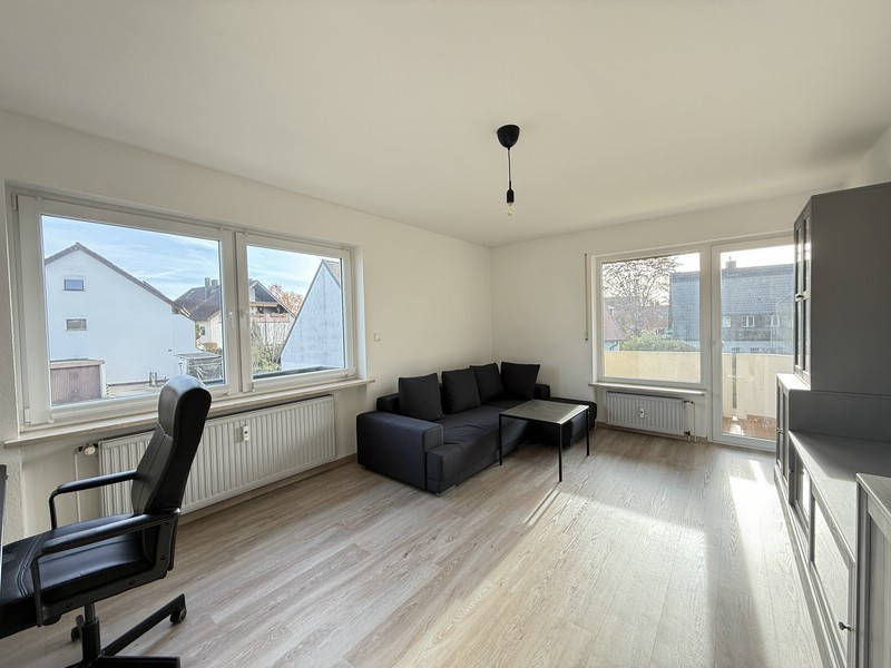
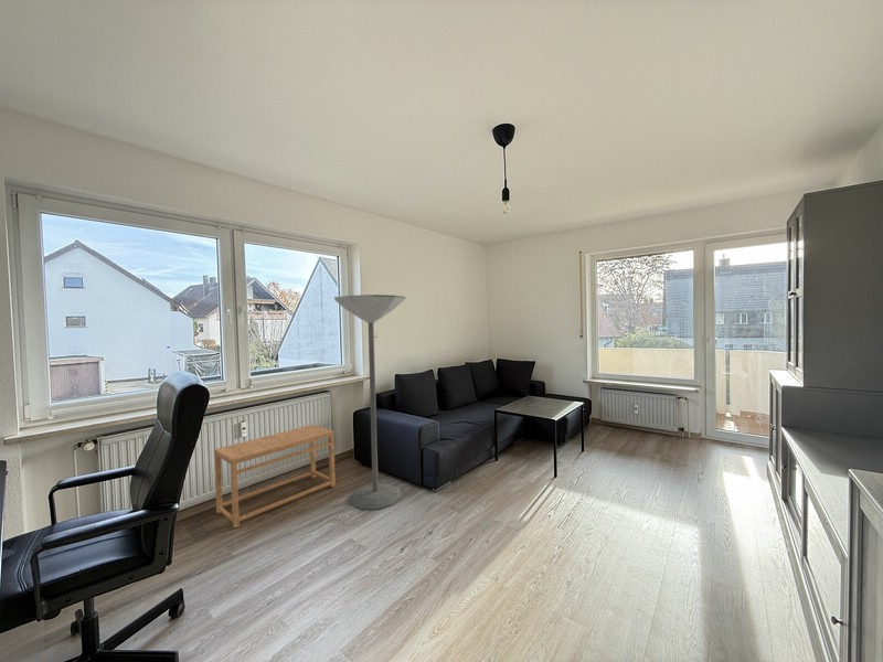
+ floor lamp [333,293,406,511]
+ side table [213,424,337,530]
